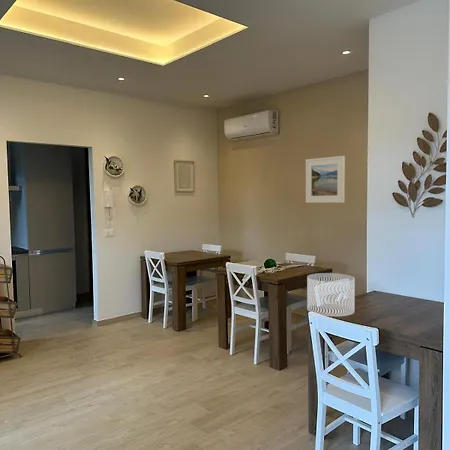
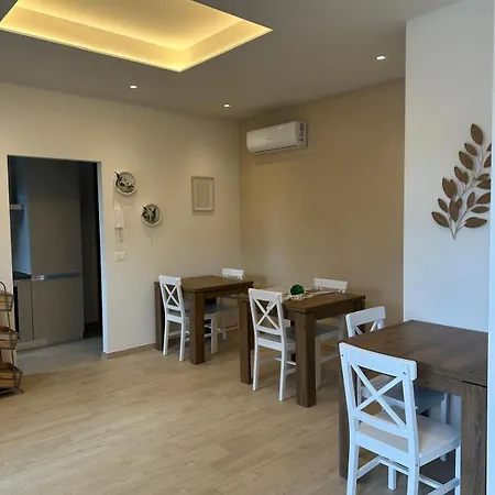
- decorative bowl [306,272,356,317]
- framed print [305,155,346,204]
